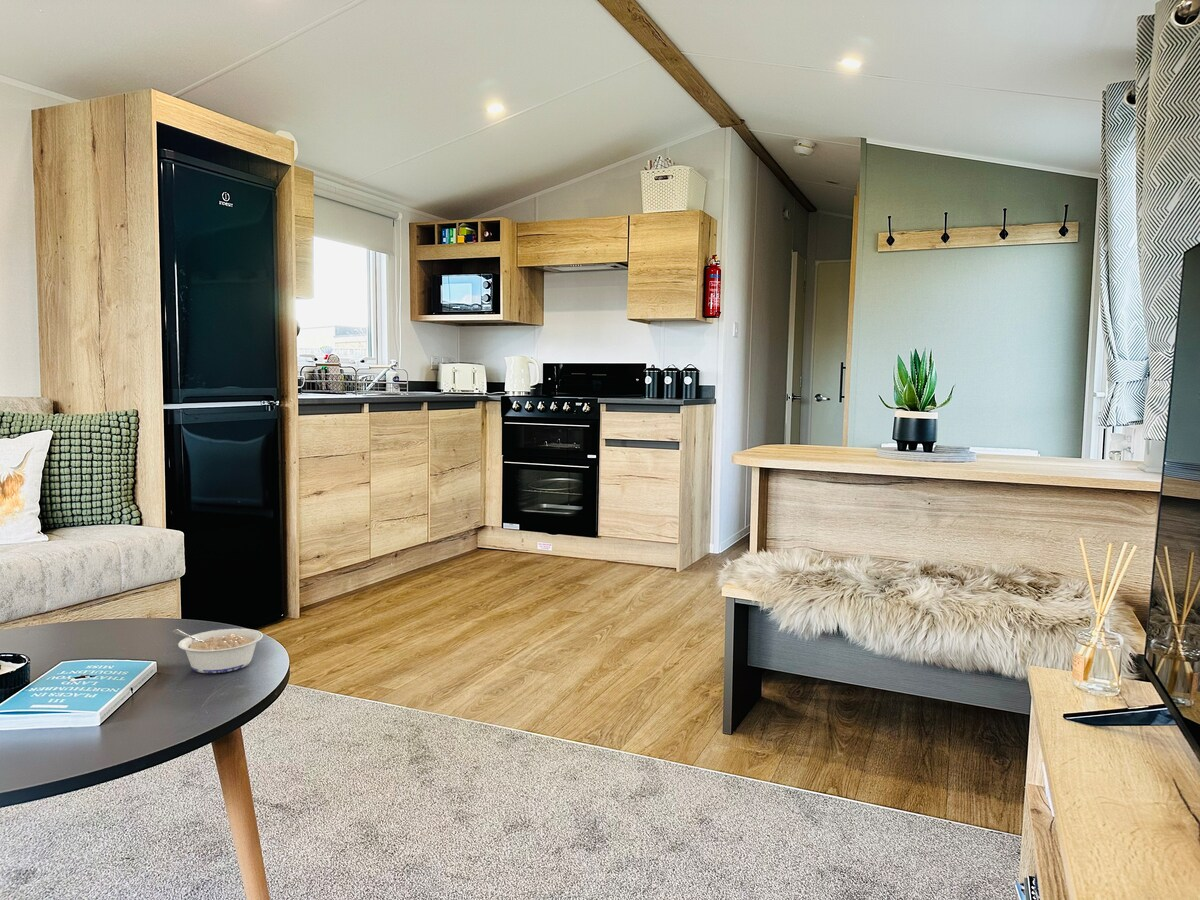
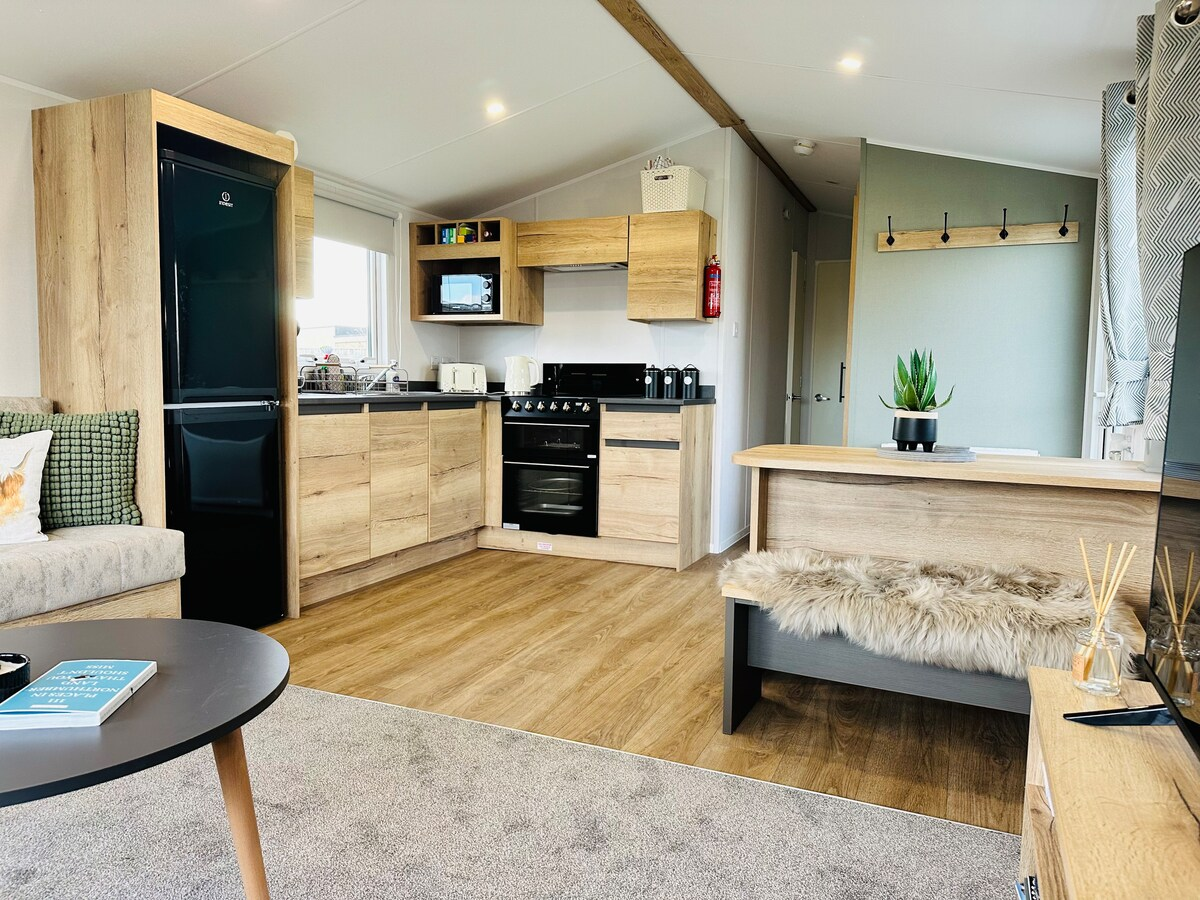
- legume [171,628,264,674]
